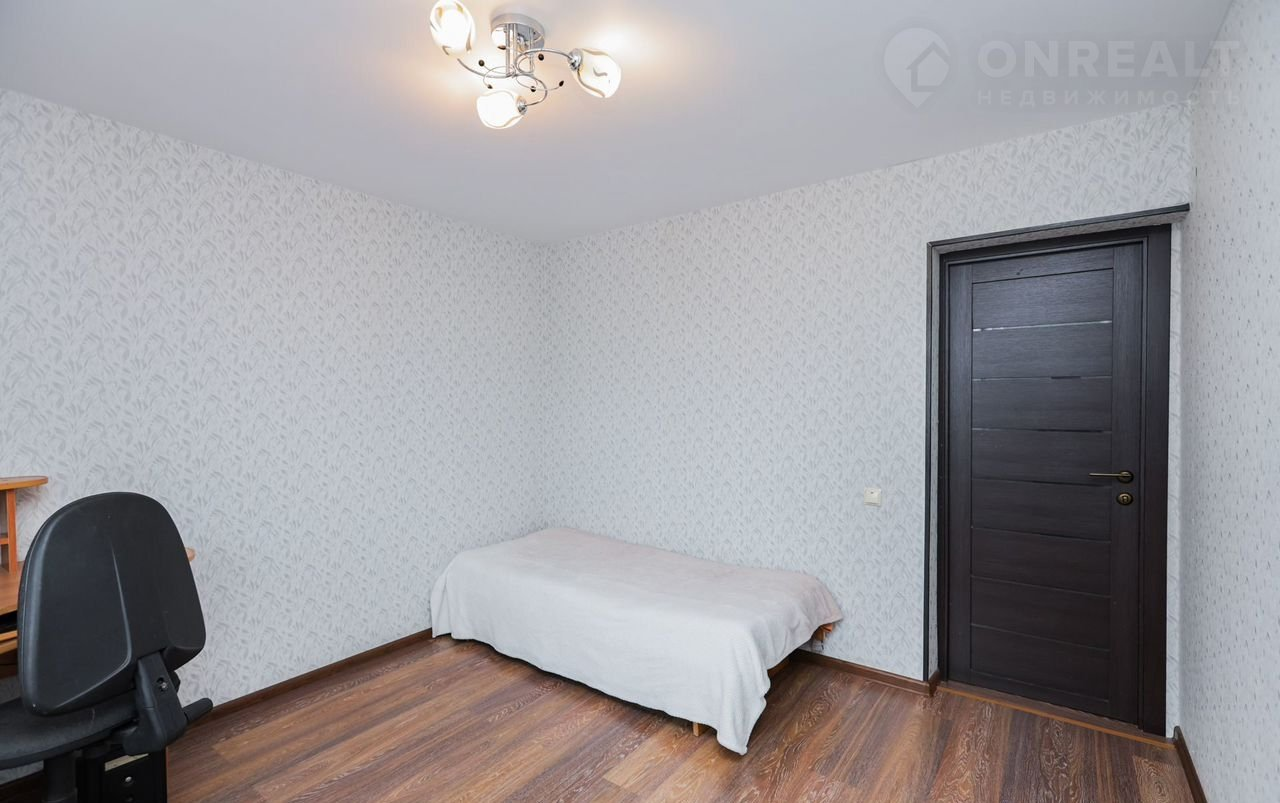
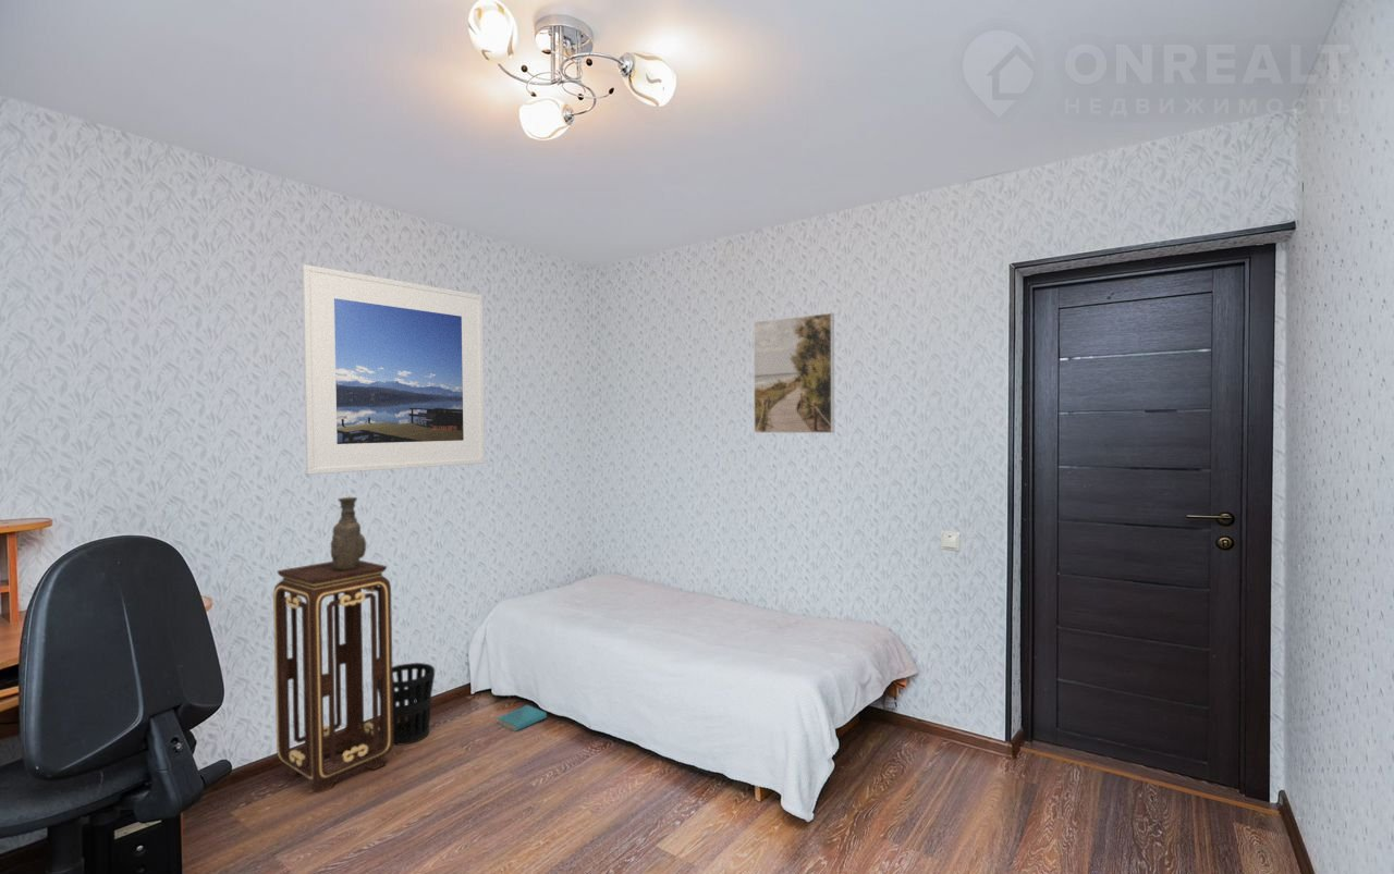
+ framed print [301,263,486,476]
+ pedestal table [272,559,394,795]
+ book [497,704,548,733]
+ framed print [753,311,835,434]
+ wastebasket [378,662,436,747]
+ vase [330,496,367,570]
